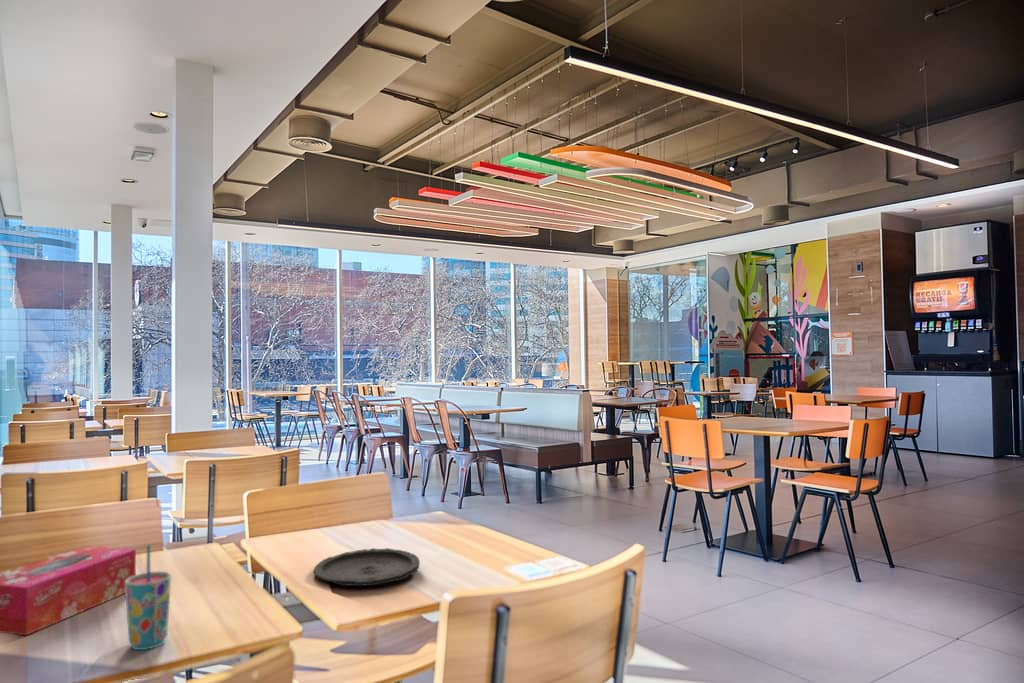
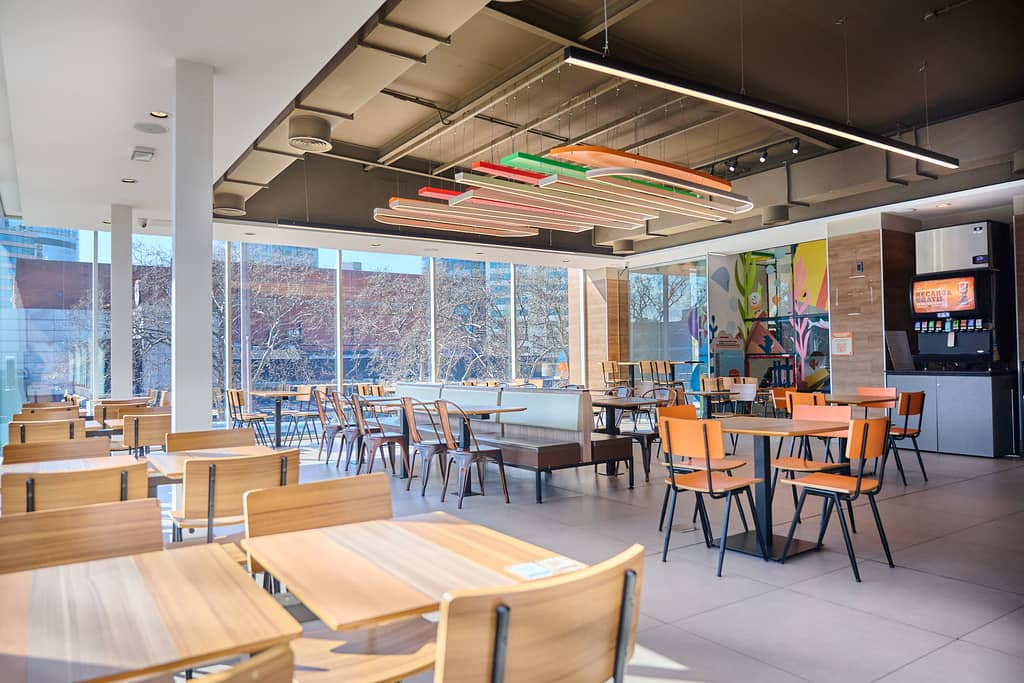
- plate [312,547,421,587]
- tissue box [0,545,137,636]
- cup [125,543,172,651]
